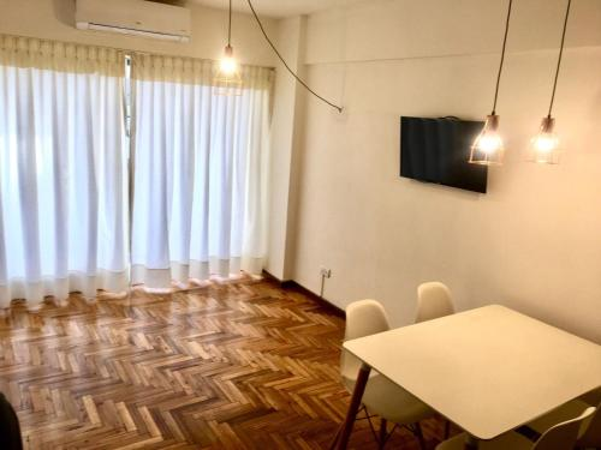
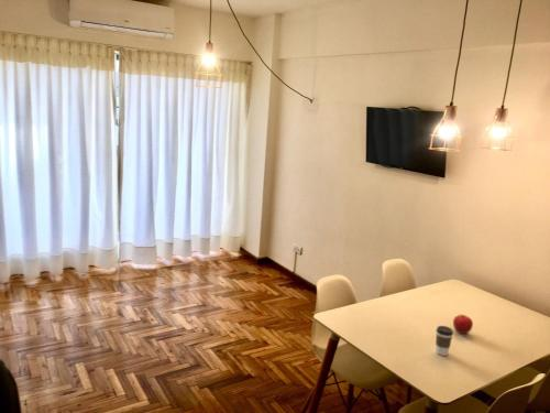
+ fruit [452,314,474,335]
+ coffee cup [435,325,454,357]
